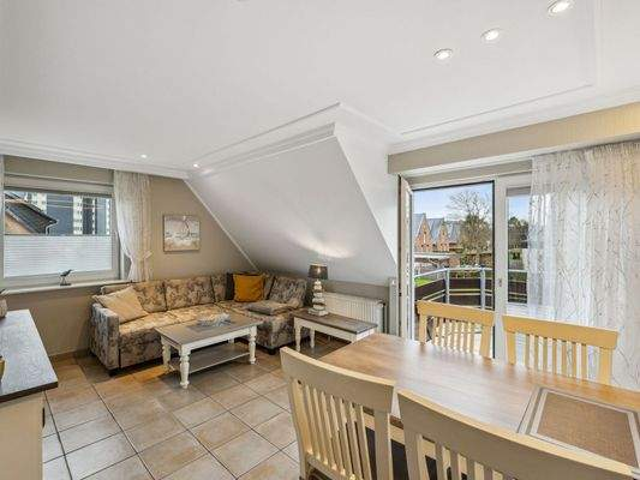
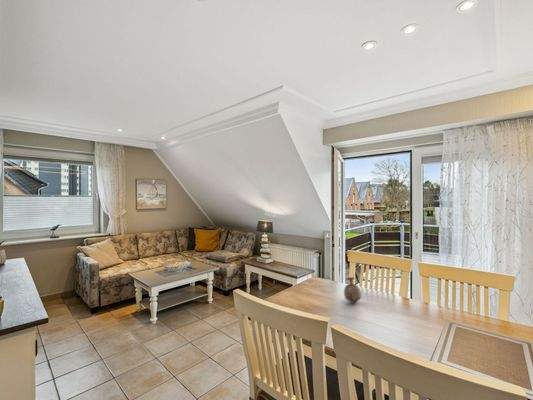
+ vase [343,276,362,304]
